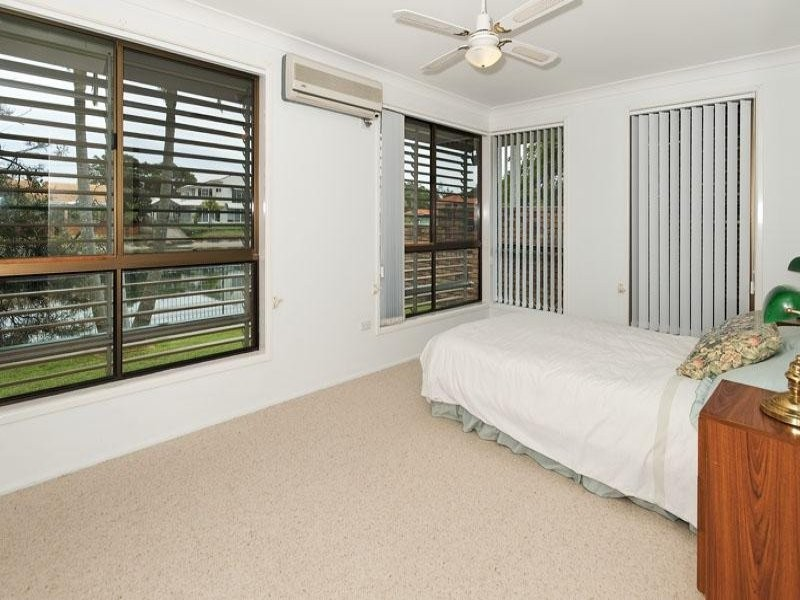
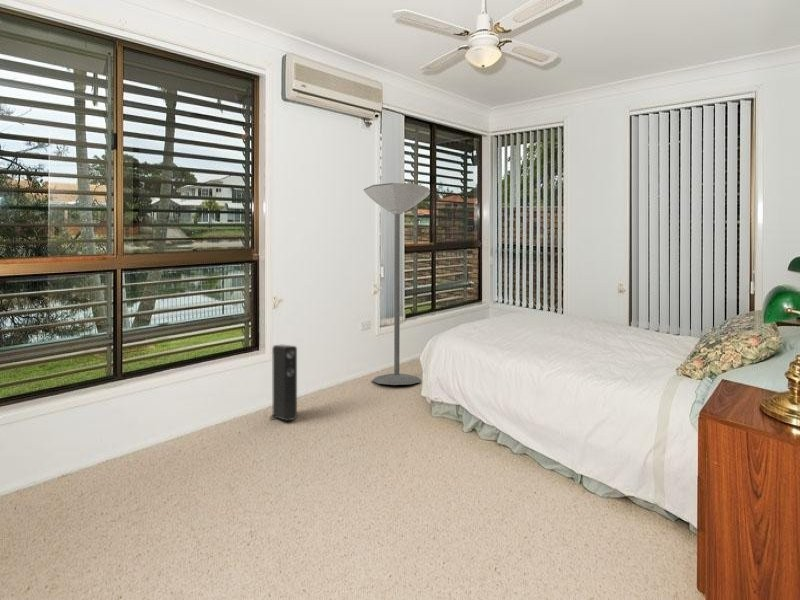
+ speaker [269,344,298,422]
+ floor lamp [363,182,431,386]
